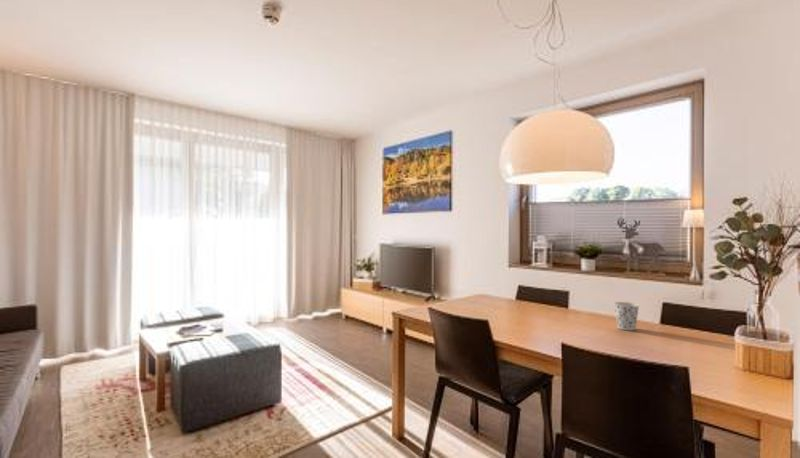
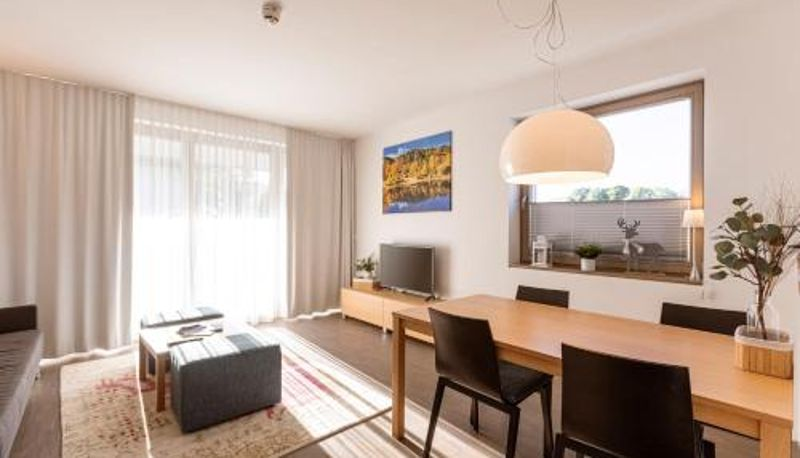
- cup [613,301,640,331]
